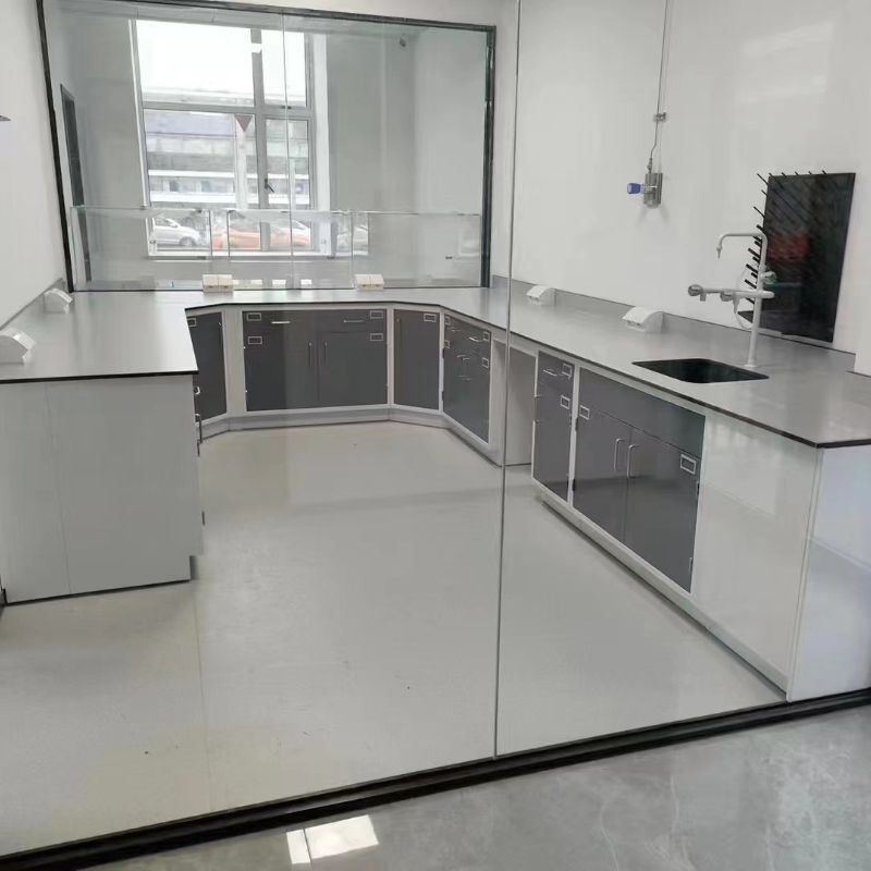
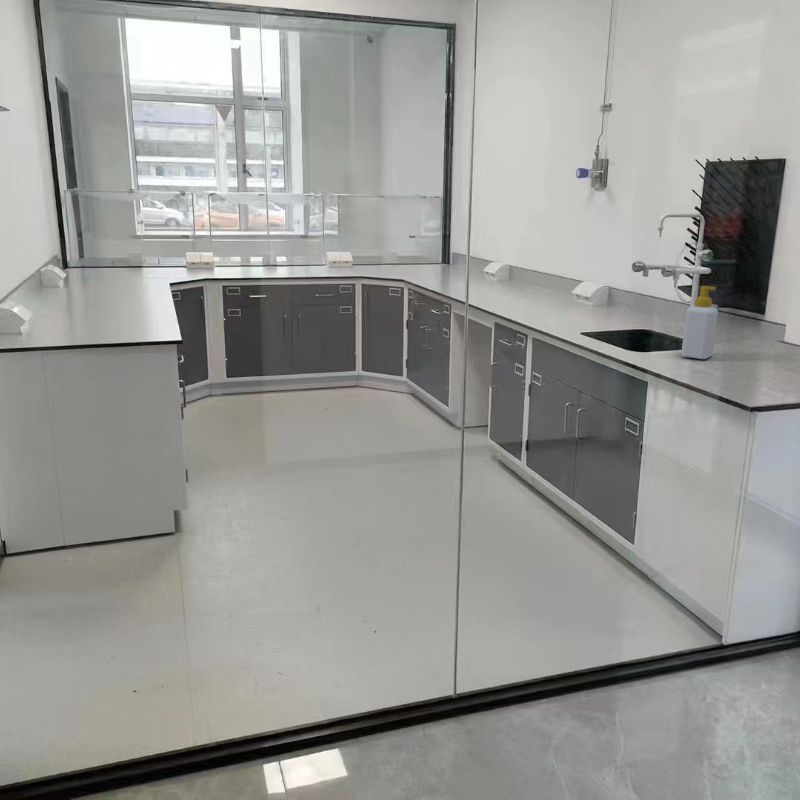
+ soap bottle [680,285,719,360]
